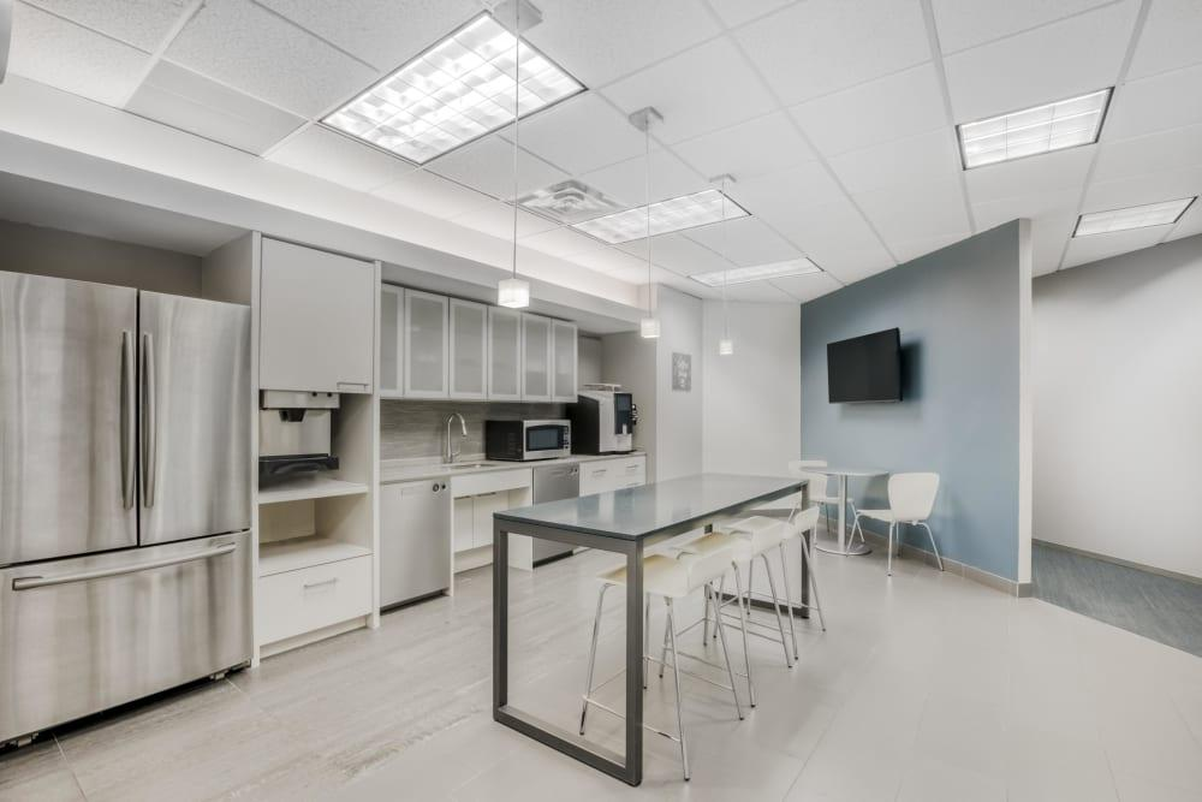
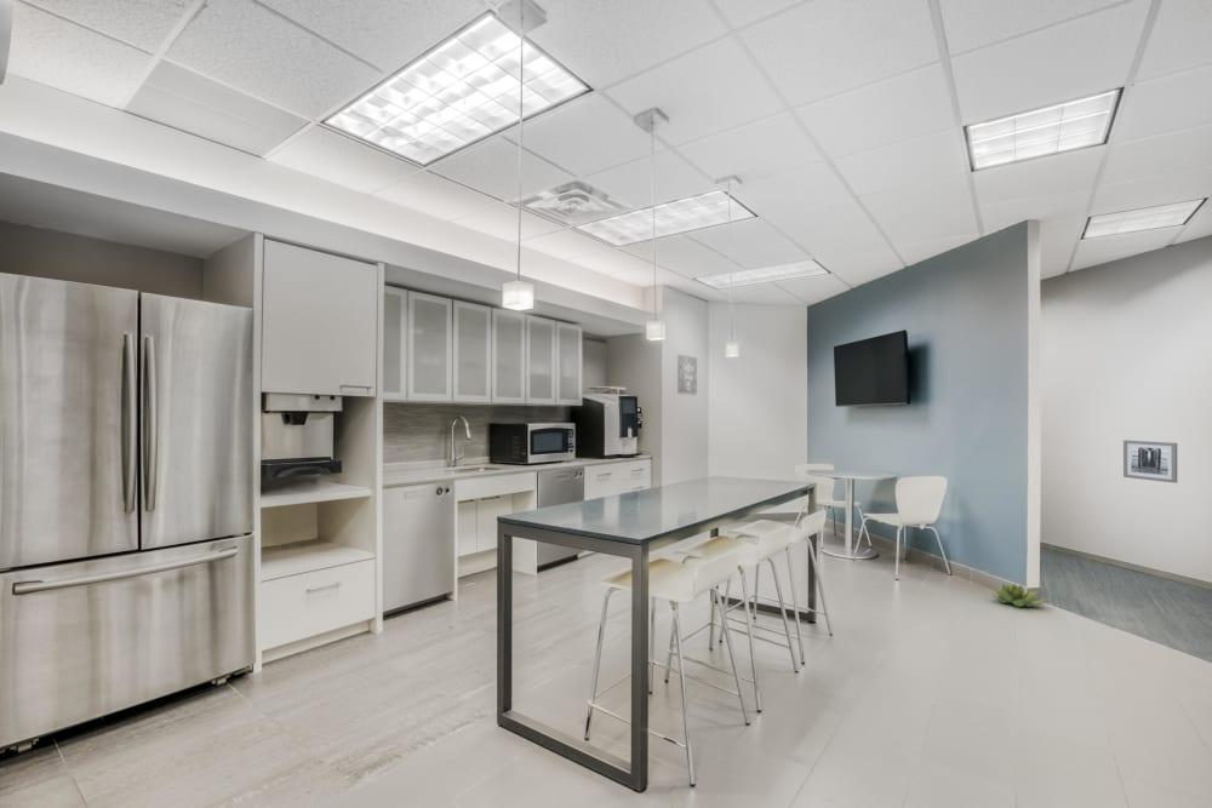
+ wall art [1122,439,1178,485]
+ decorative plant [990,581,1047,608]
